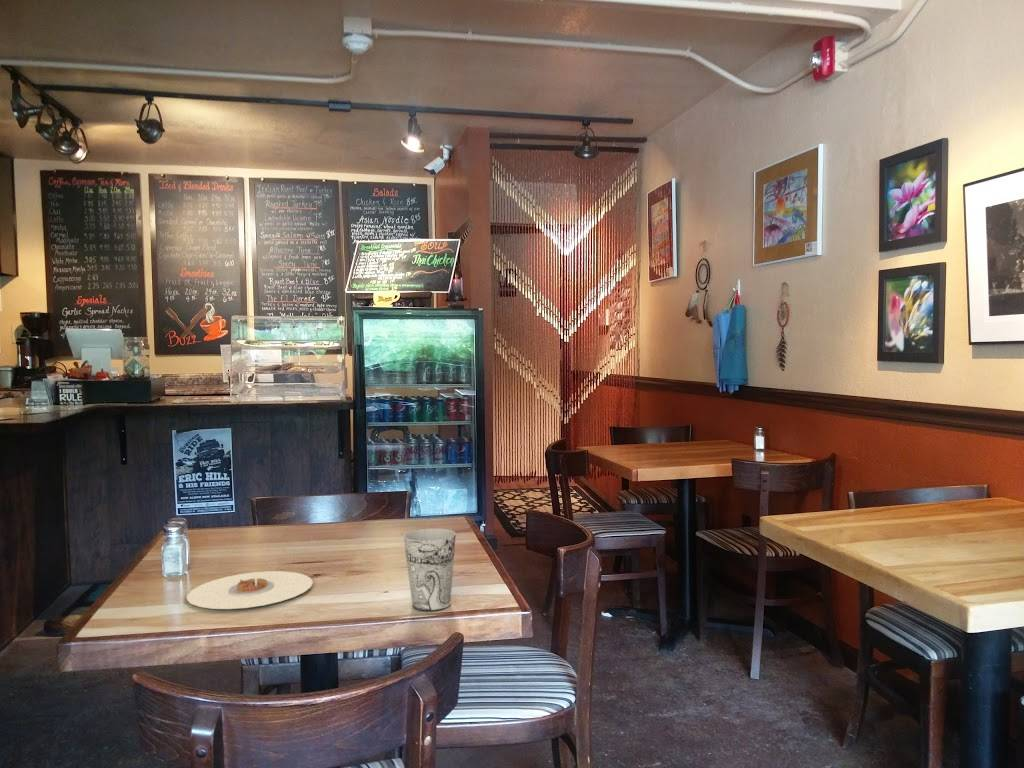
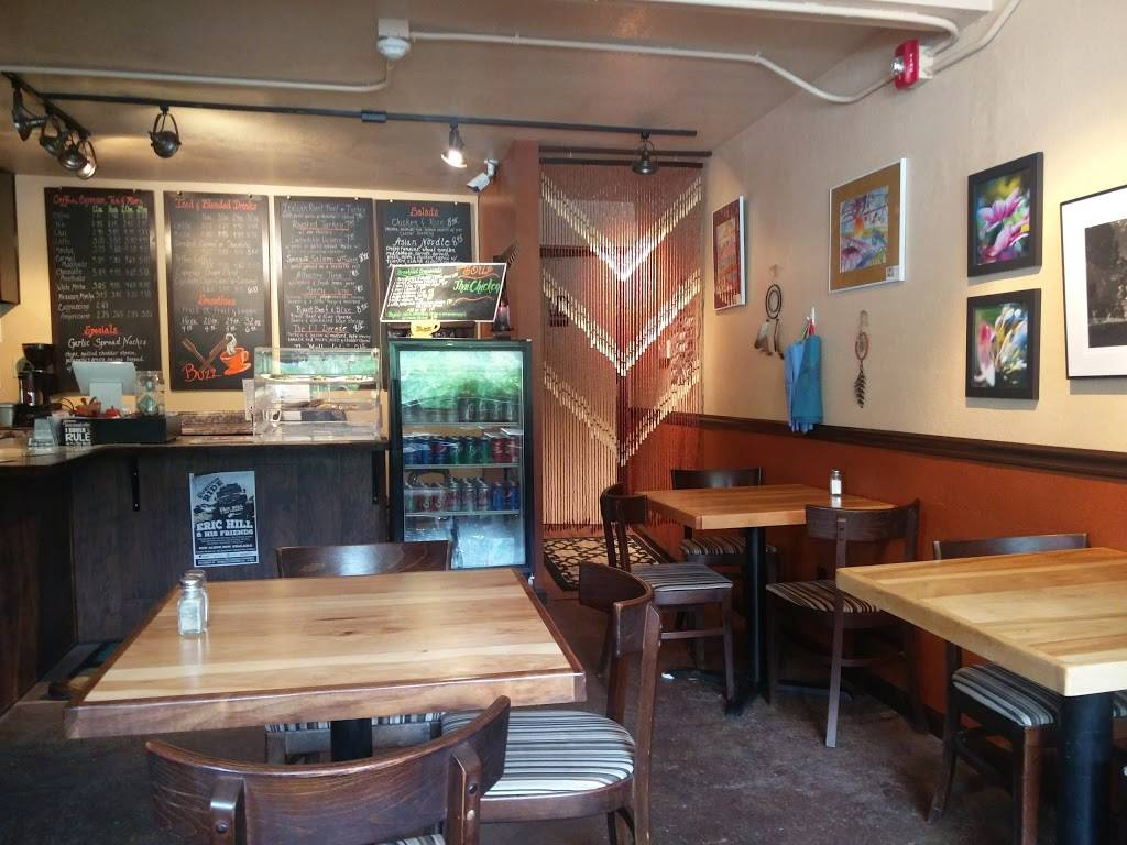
- plate [186,570,314,610]
- cup [403,527,457,612]
